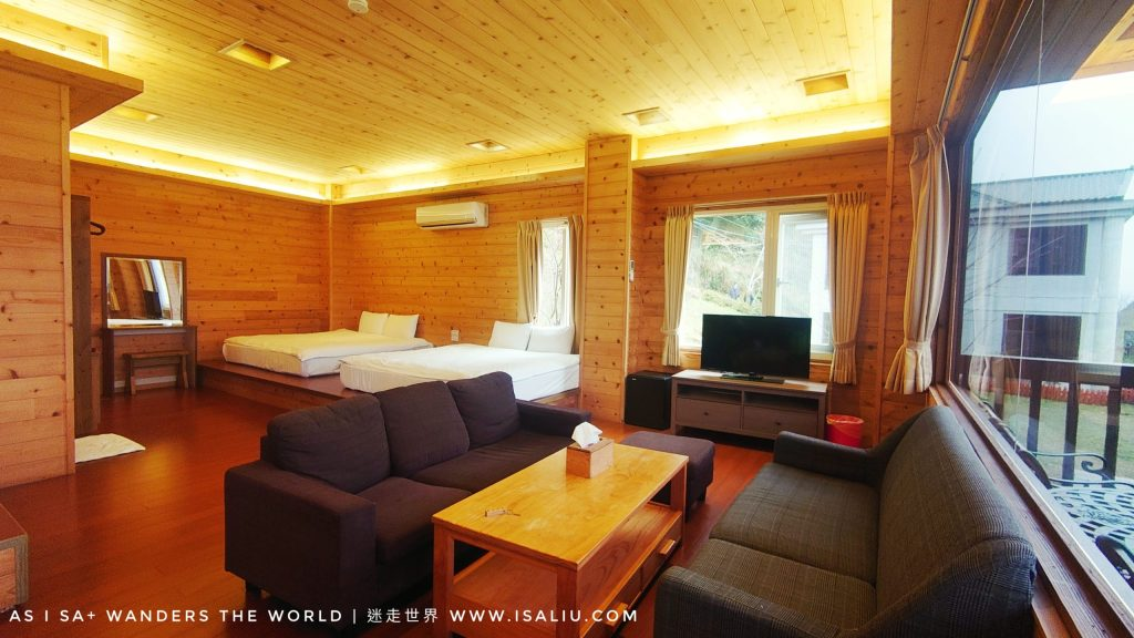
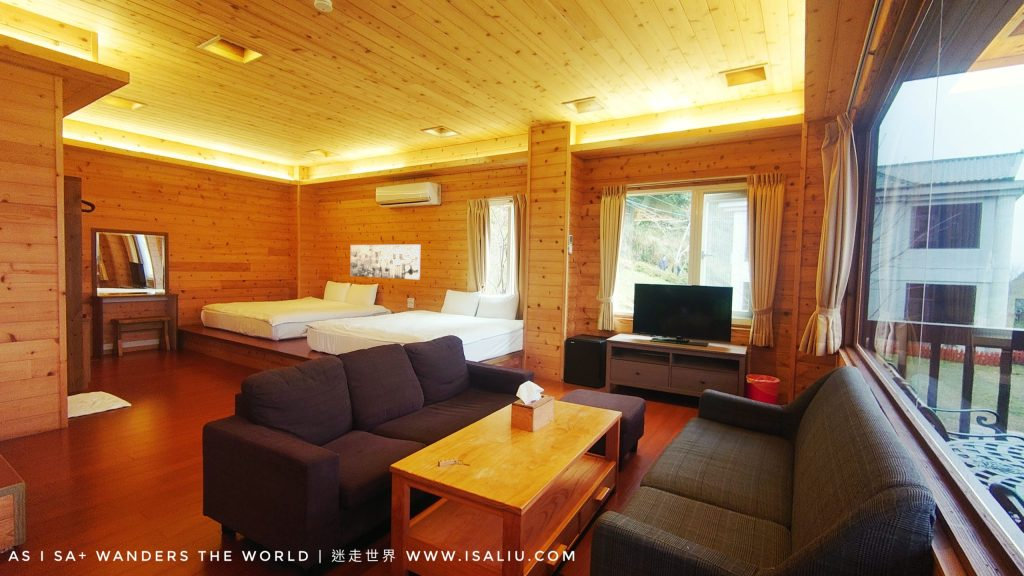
+ wall art [349,244,421,280]
